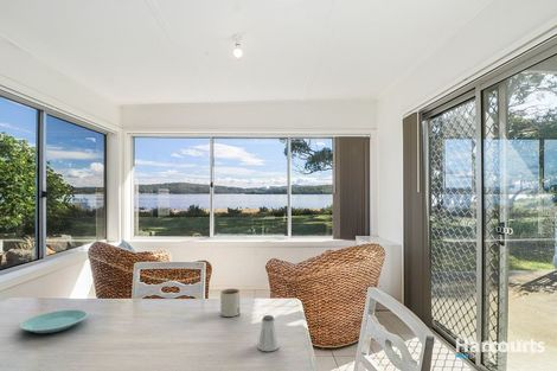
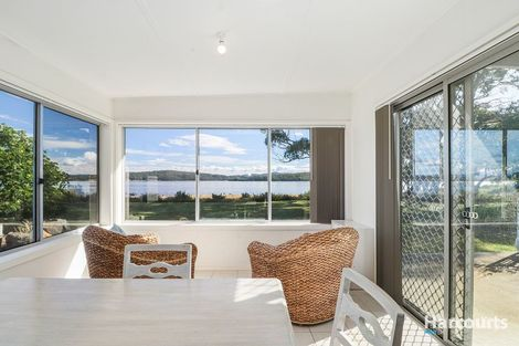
- mug [219,288,241,318]
- plate [19,308,89,334]
- saltshaker [257,314,280,352]
